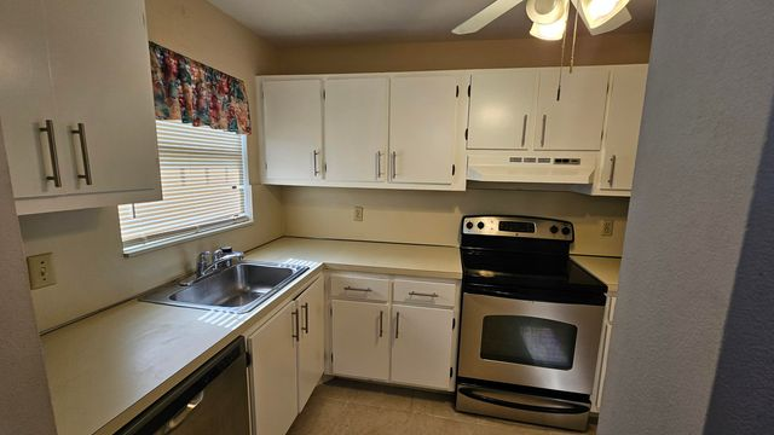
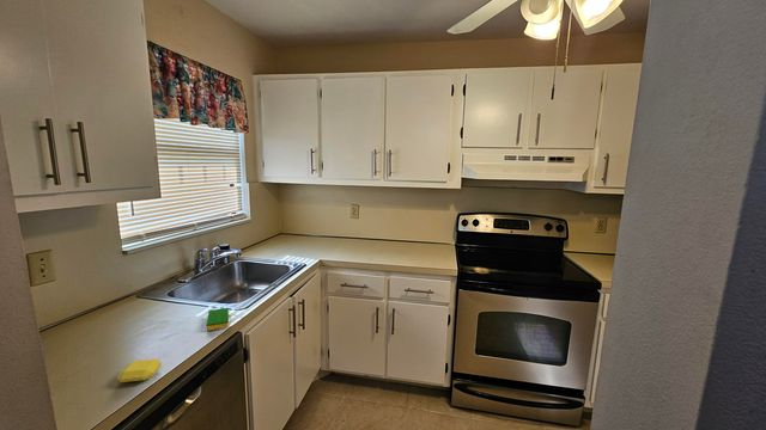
+ soap bar [116,358,163,383]
+ dish sponge [206,307,230,332]
